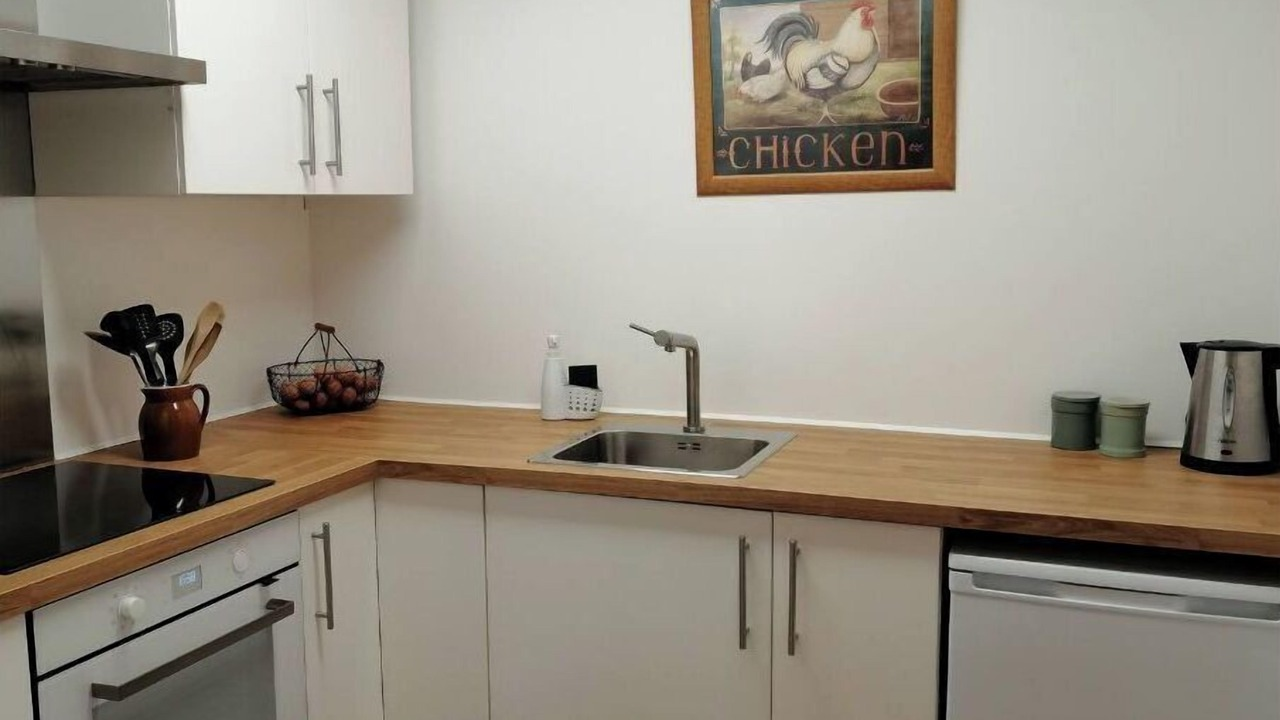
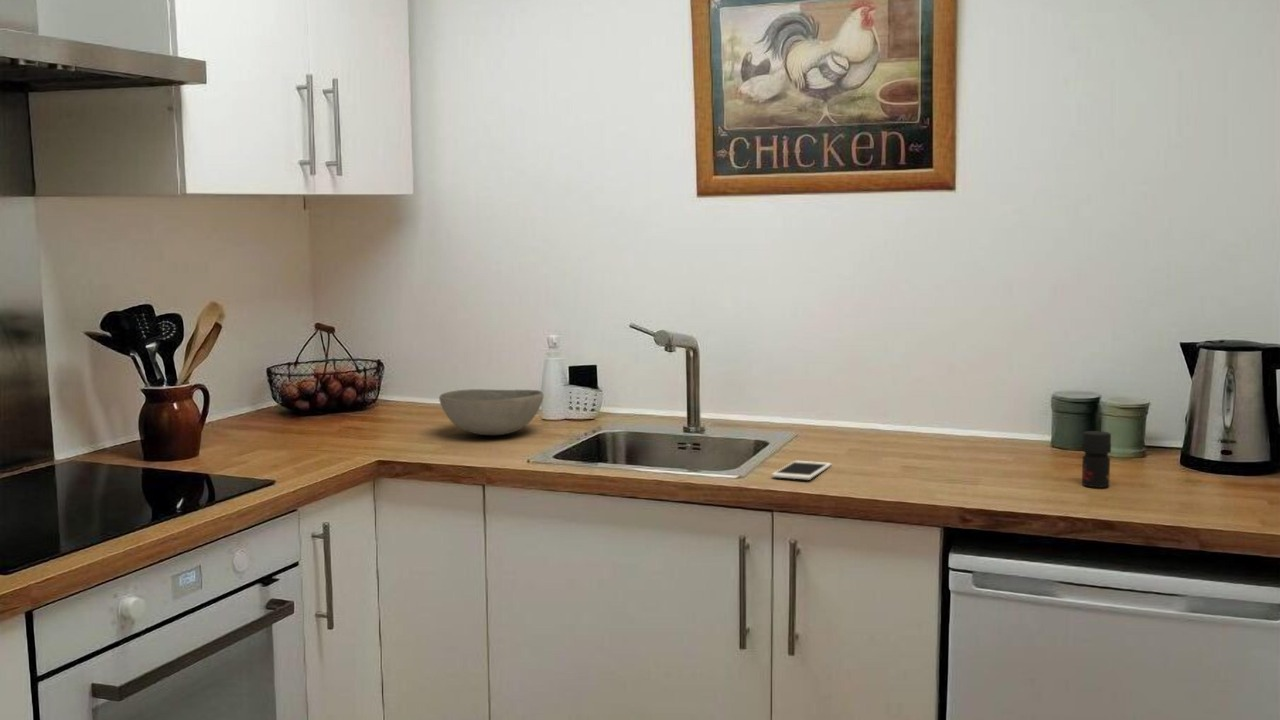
+ cell phone [771,460,833,481]
+ jar [1081,430,1112,488]
+ bowl [438,388,544,436]
